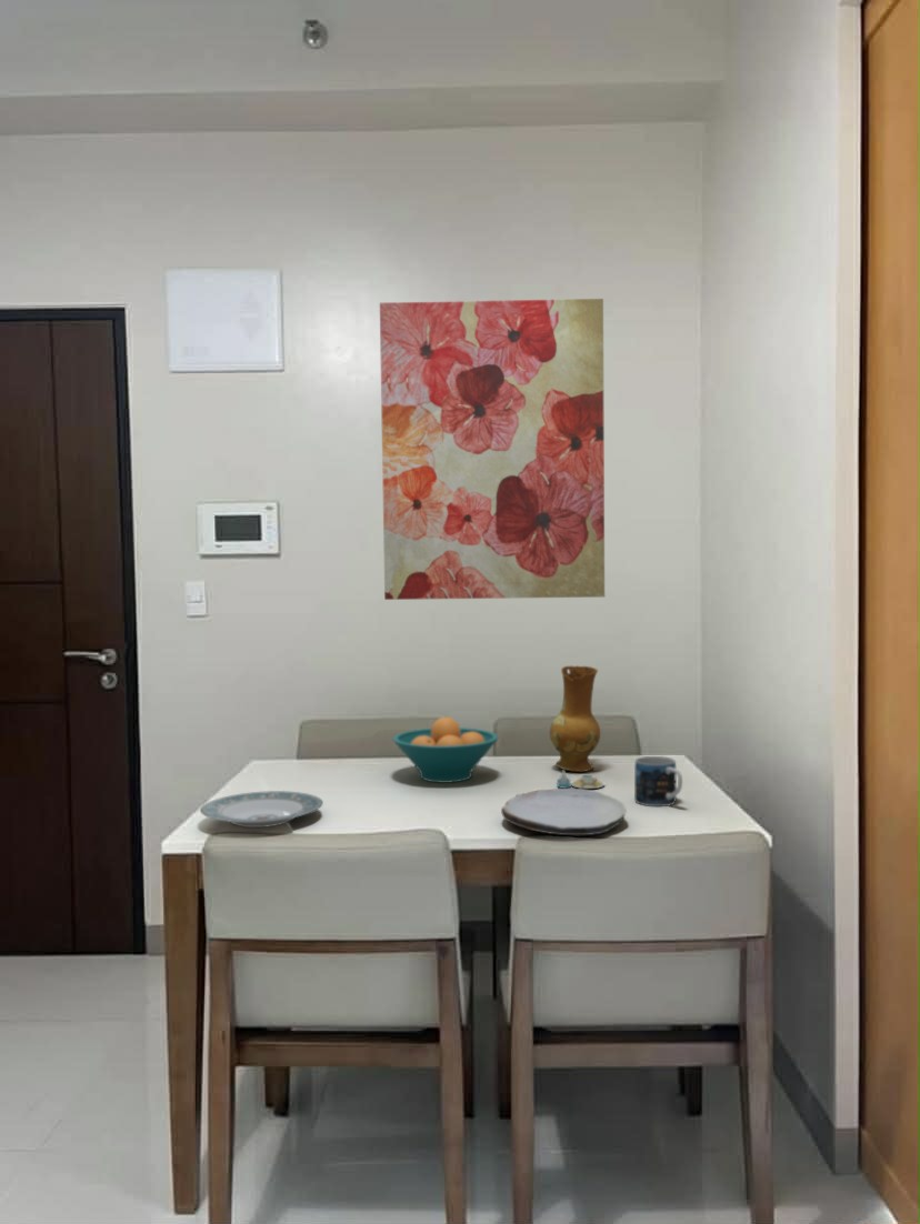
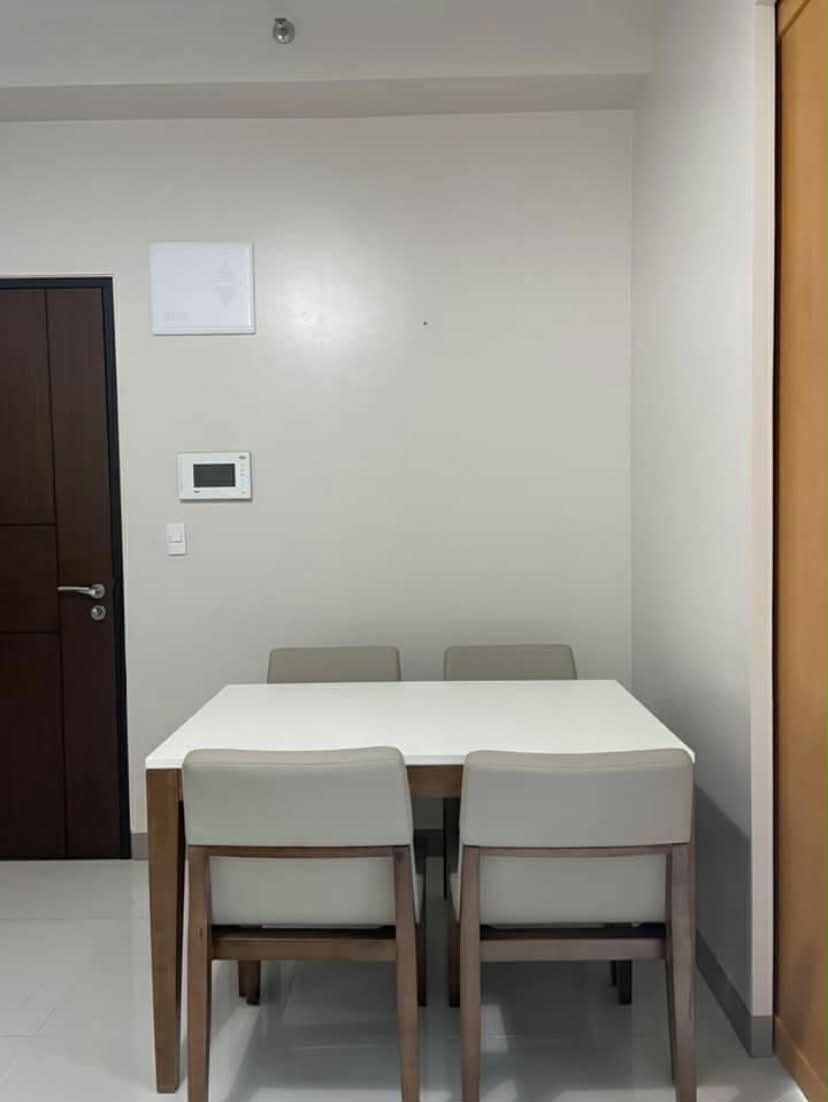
- plate [199,790,324,829]
- fruit bowl [391,716,500,784]
- mug [633,755,683,807]
- salt and pepper shaker set [556,770,606,790]
- plate [500,787,628,836]
- ceramic jug [549,664,601,773]
- wall art [379,298,606,601]
